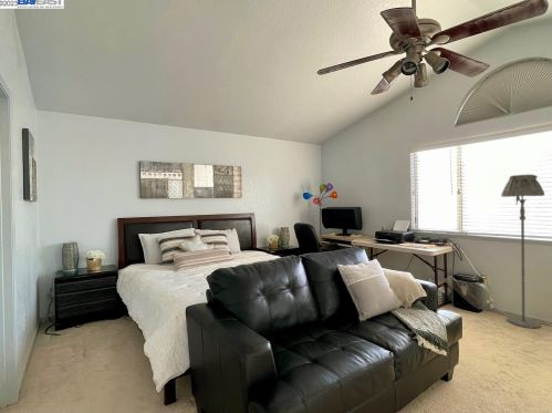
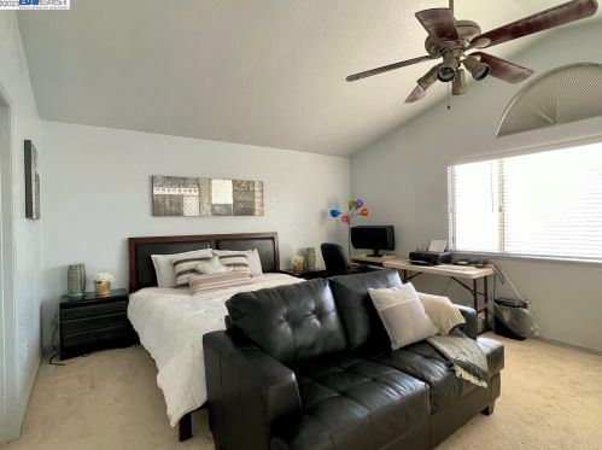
- floor lamp [500,174,545,330]
